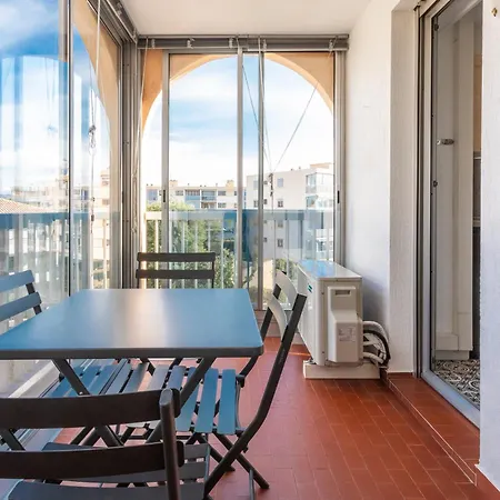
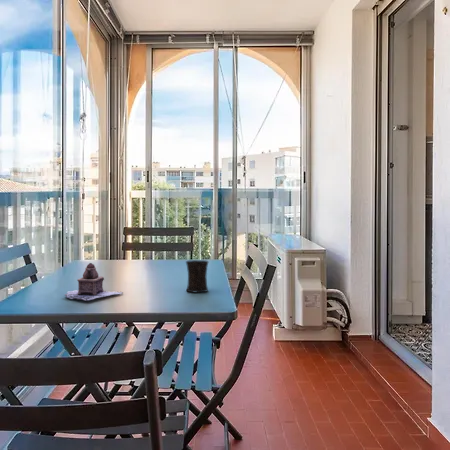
+ teapot [64,262,124,302]
+ mug [185,259,210,293]
